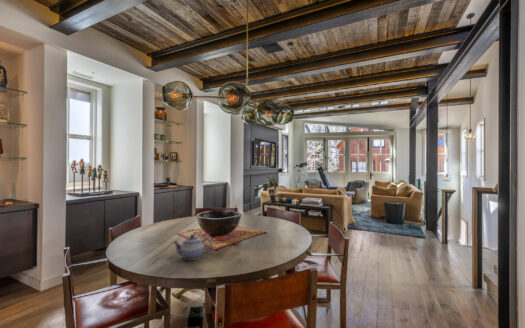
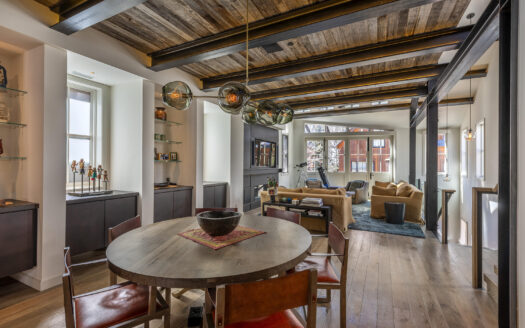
- teapot [172,234,213,261]
